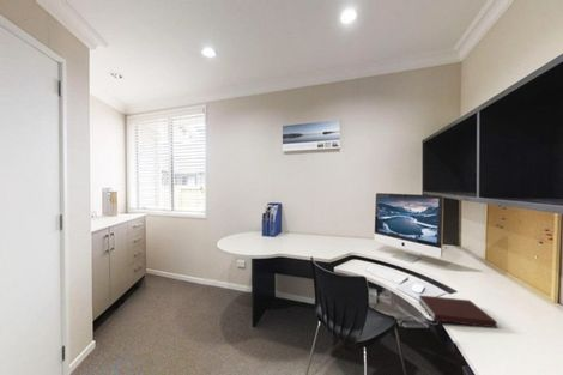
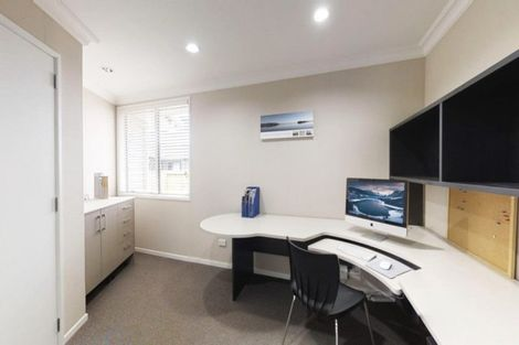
- notebook [418,294,498,328]
